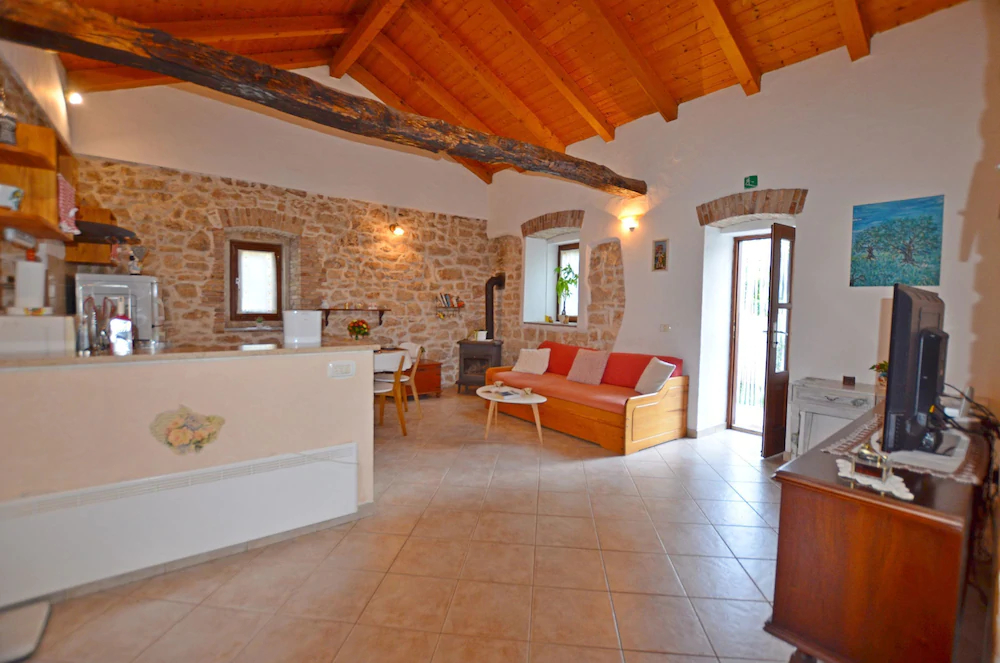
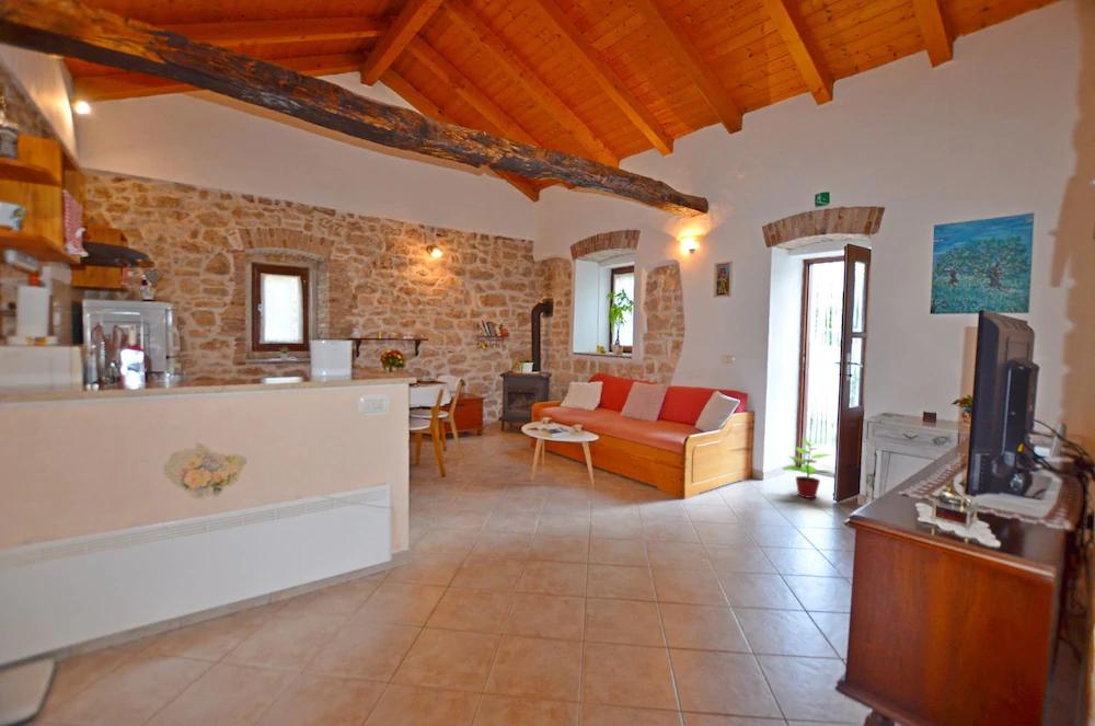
+ potted plant [781,438,835,499]
